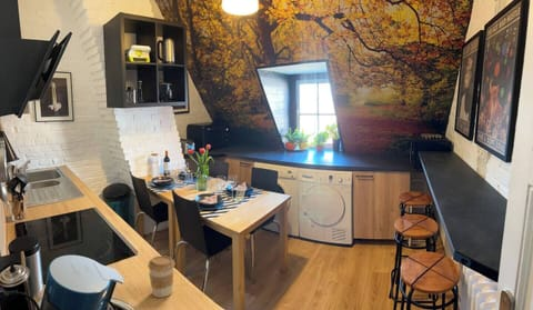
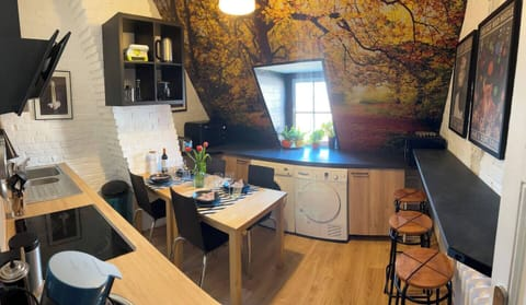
- coffee cup [147,254,177,299]
